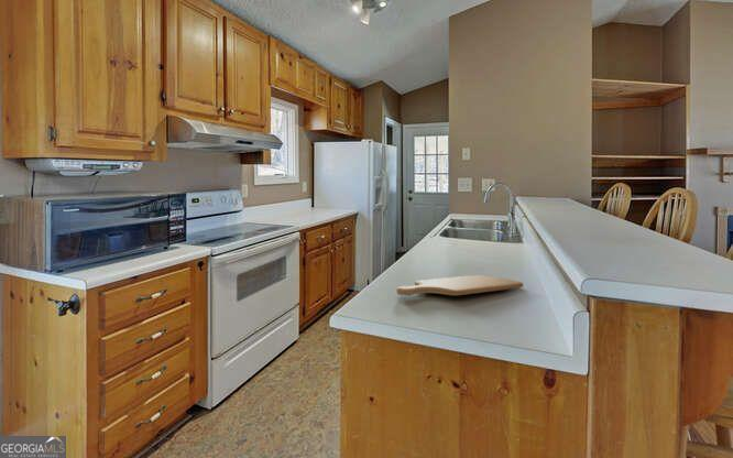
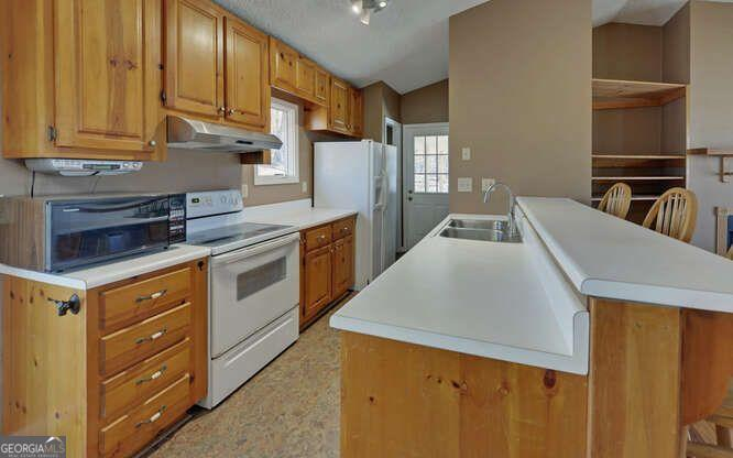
- chopping board [396,274,524,296]
